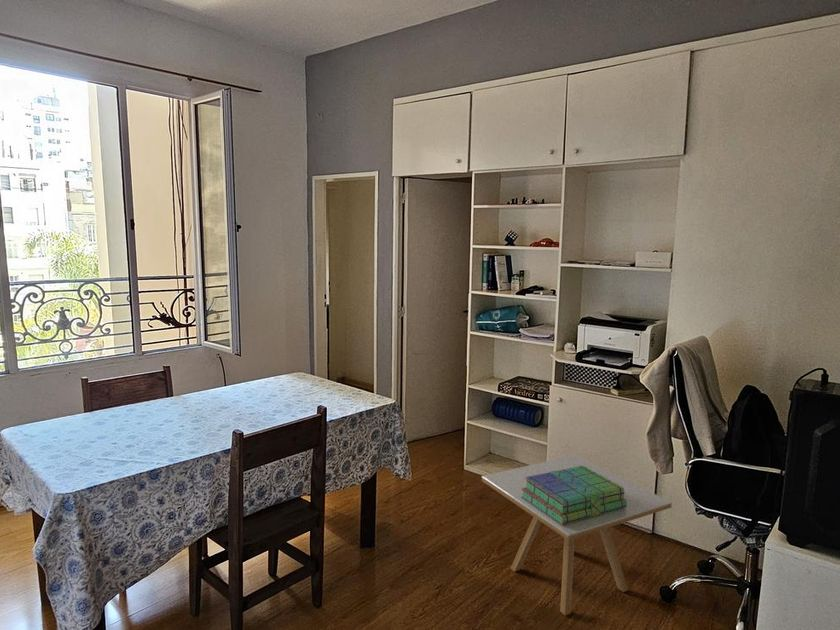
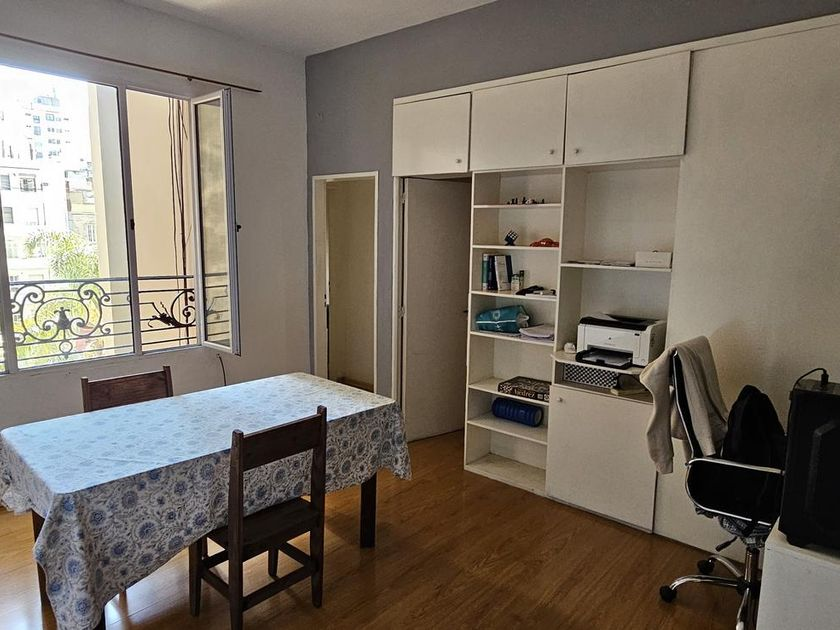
- side table [481,454,673,617]
- stack of books [521,466,627,525]
